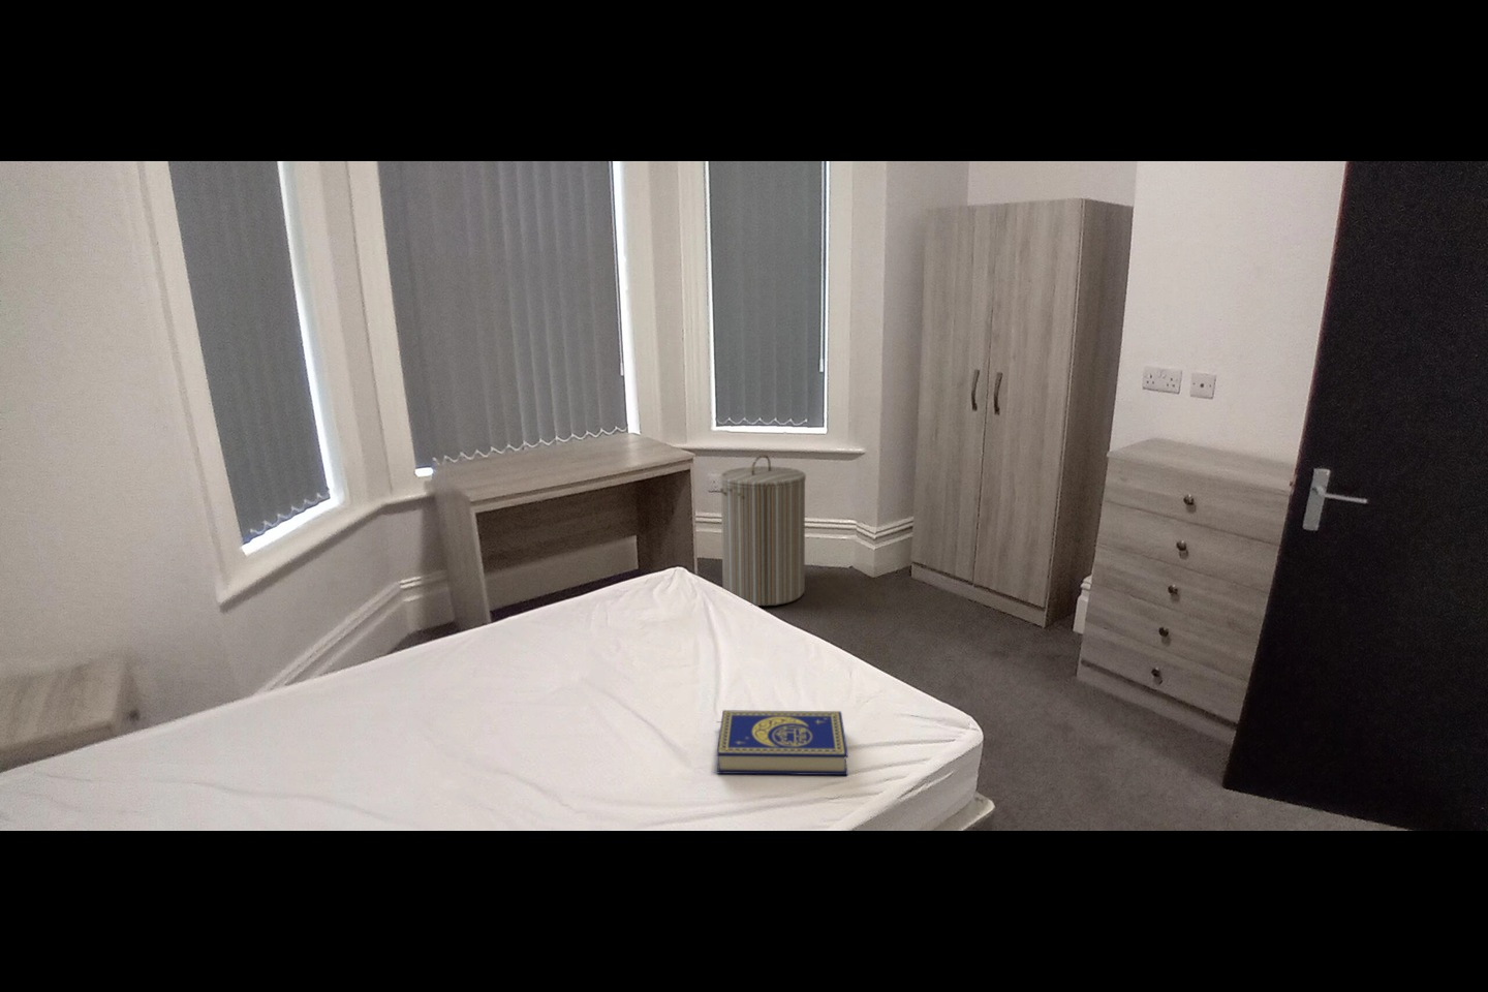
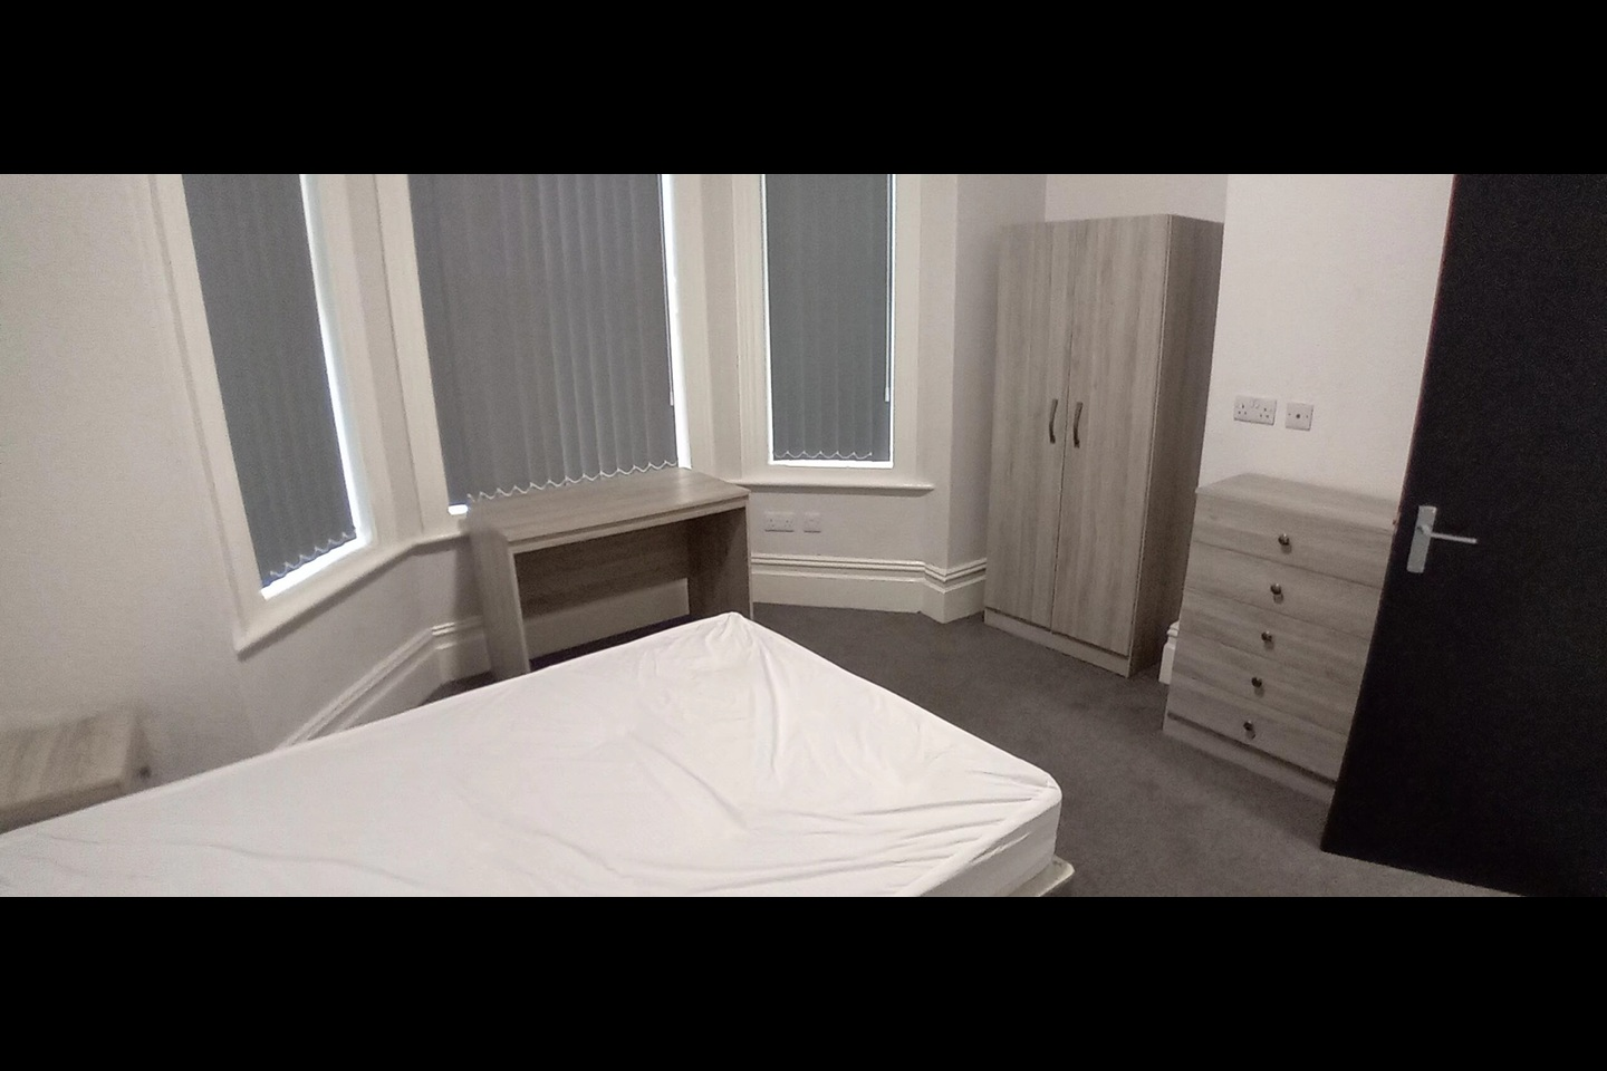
- book [715,709,849,776]
- laundry hamper [720,454,807,607]
